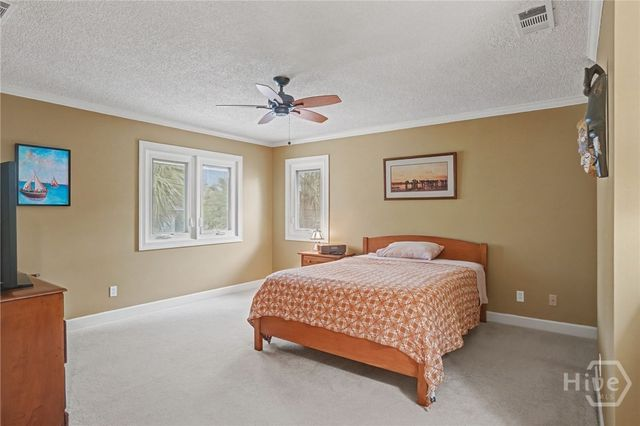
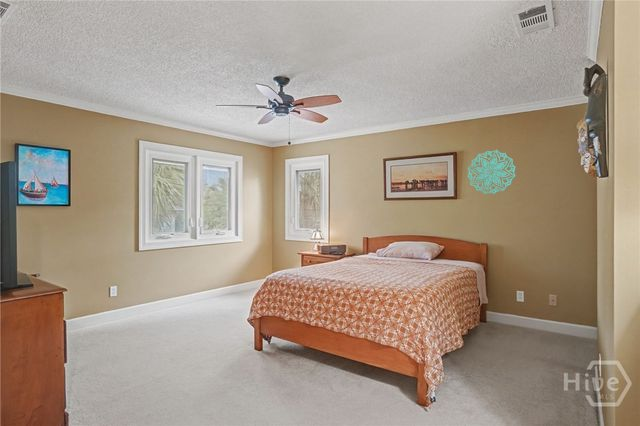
+ wall decoration [467,149,516,195]
